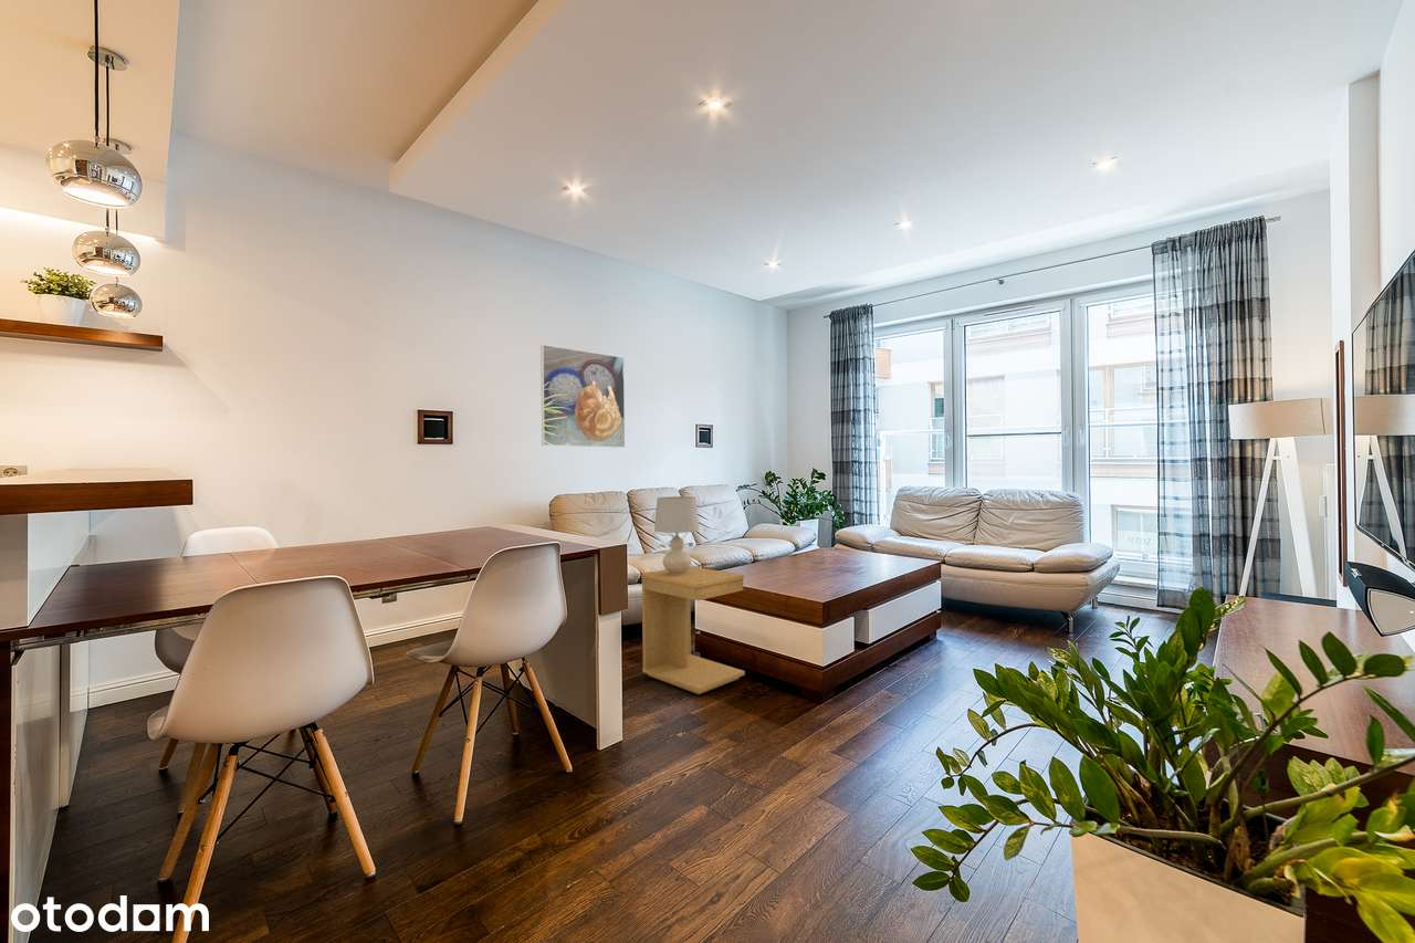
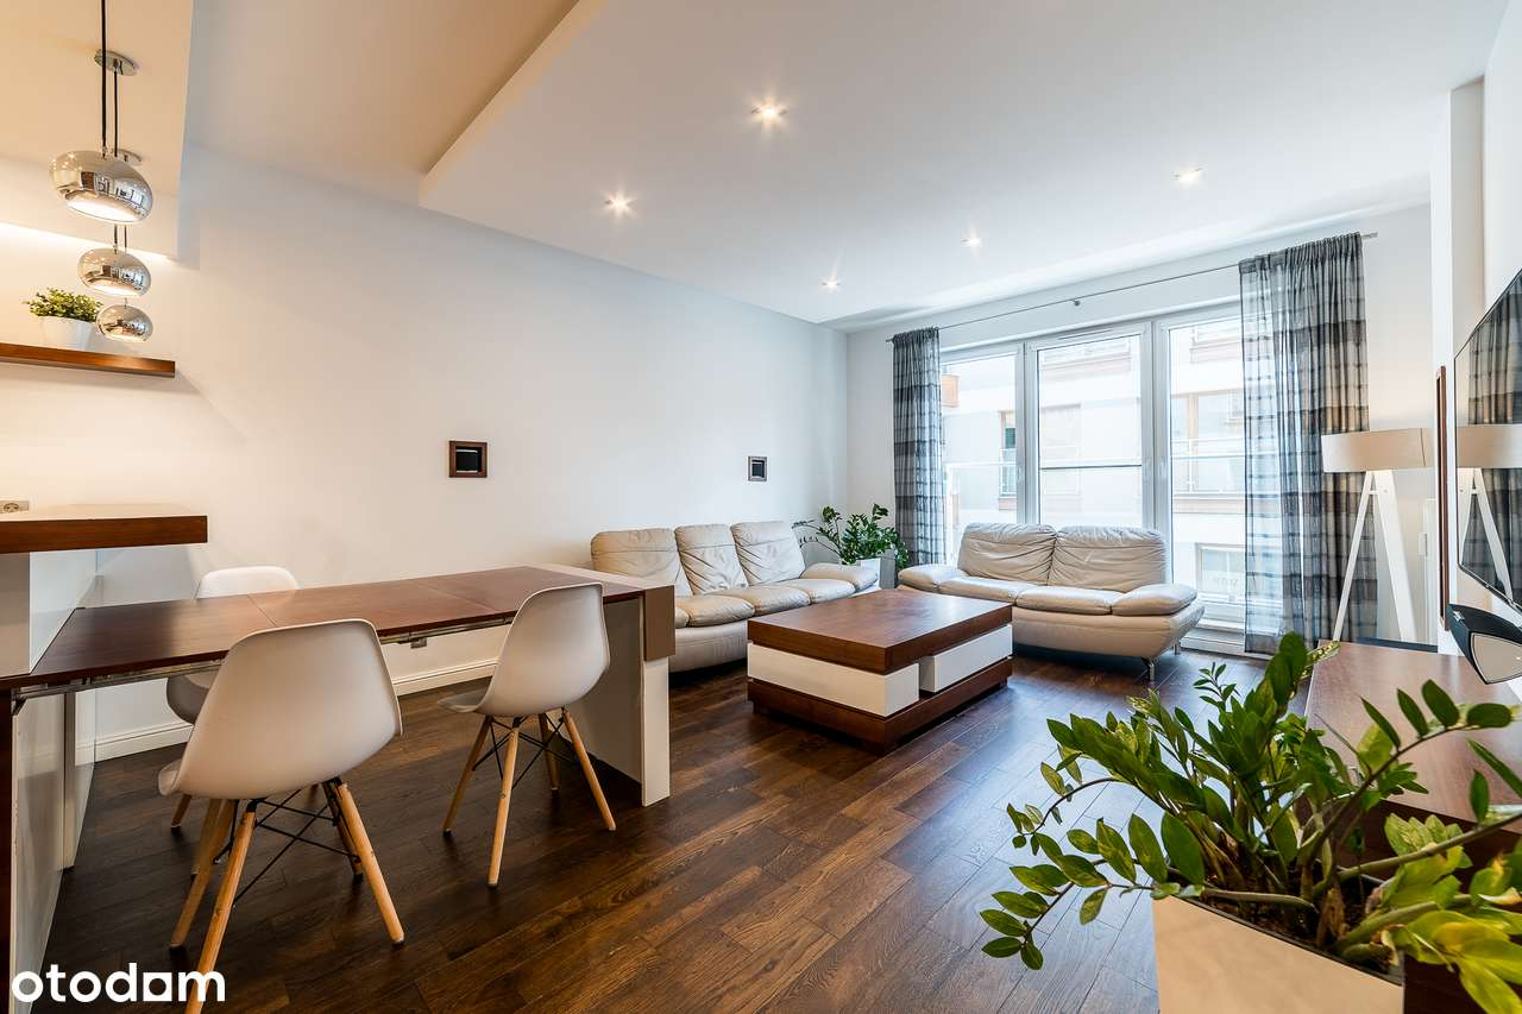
- side table [640,565,746,695]
- table lamp [653,495,700,575]
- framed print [539,344,626,449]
